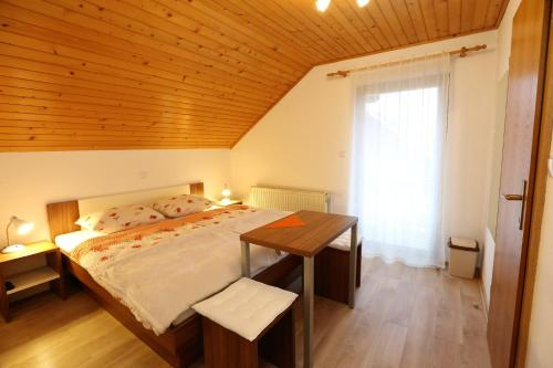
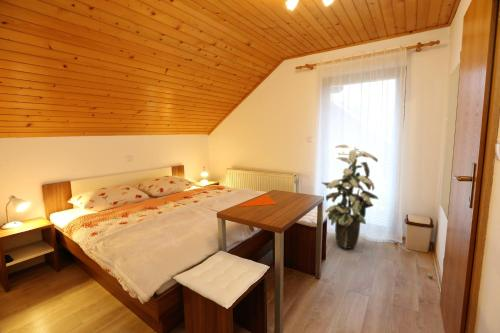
+ indoor plant [321,144,379,250]
